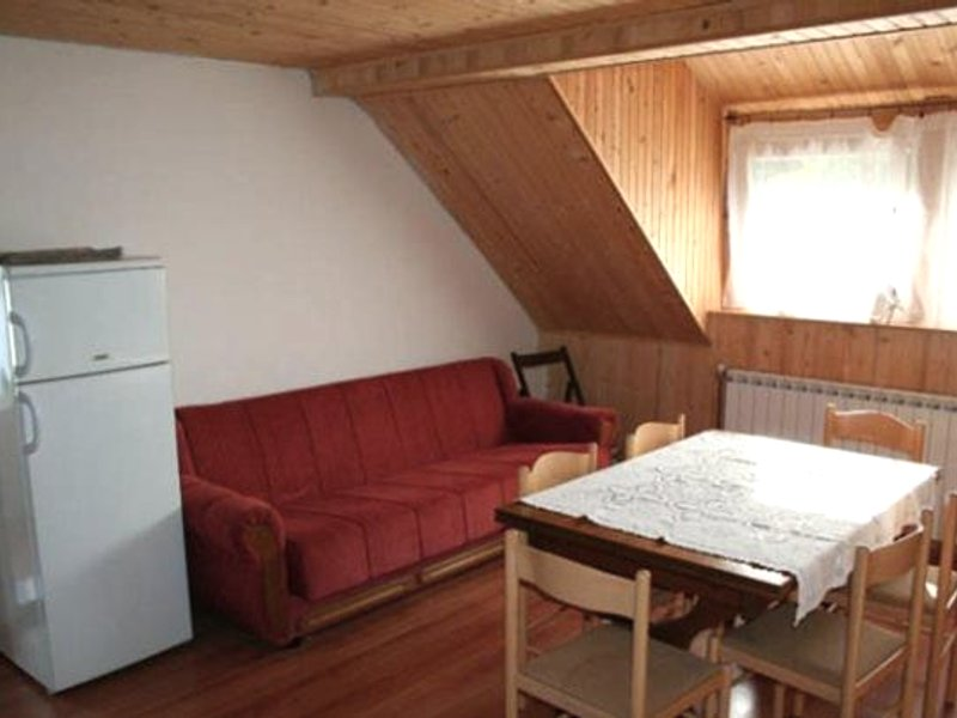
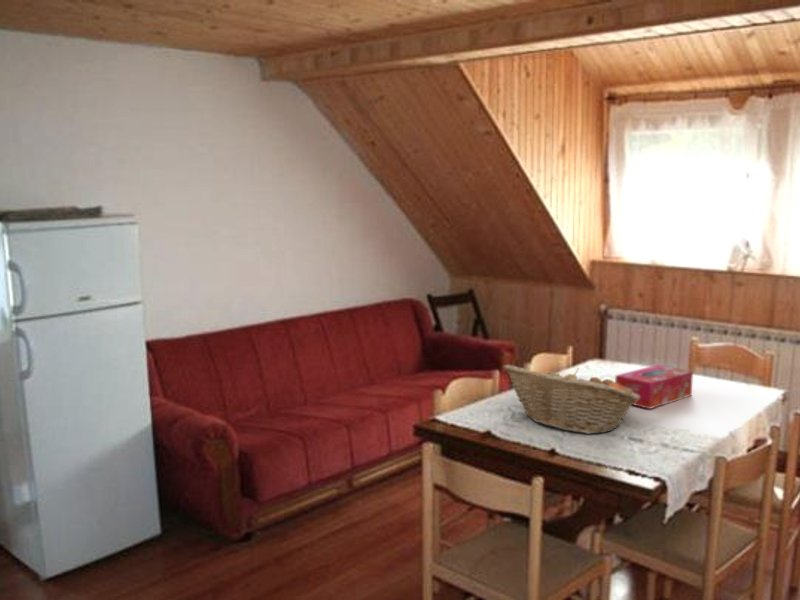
+ fruit basket [502,363,639,435]
+ tissue box [614,364,694,410]
